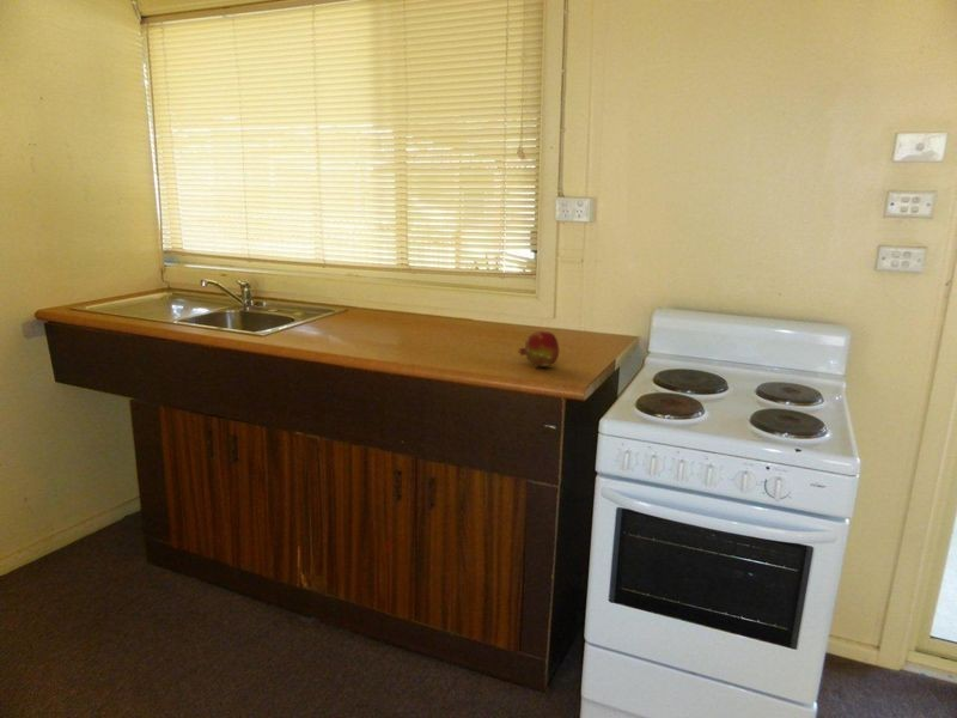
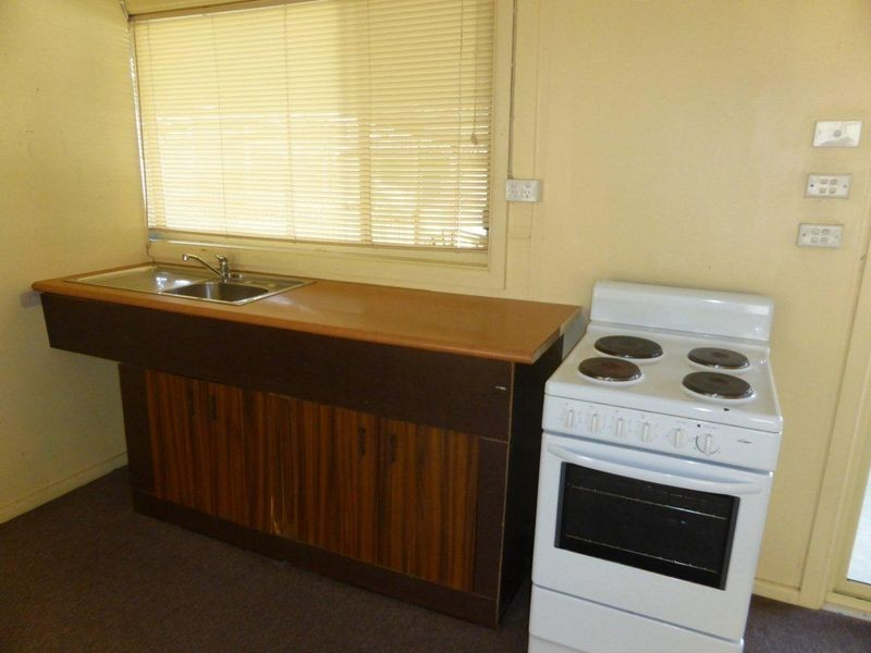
- fruit [517,330,560,367]
